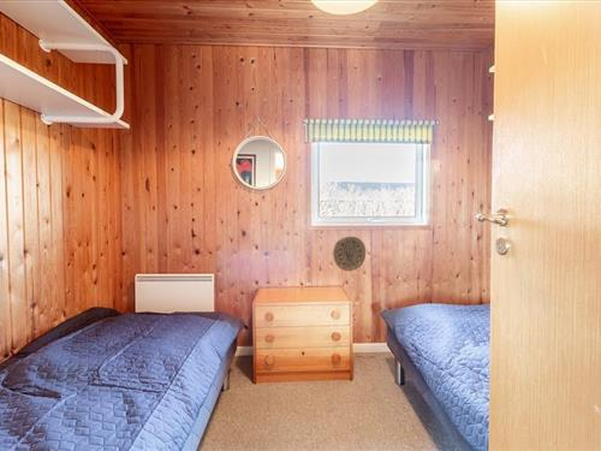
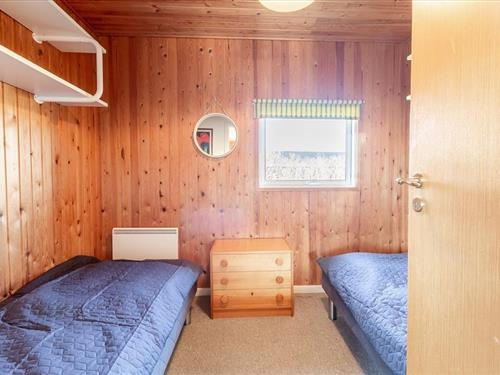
- decorative plate [332,236,367,272]
